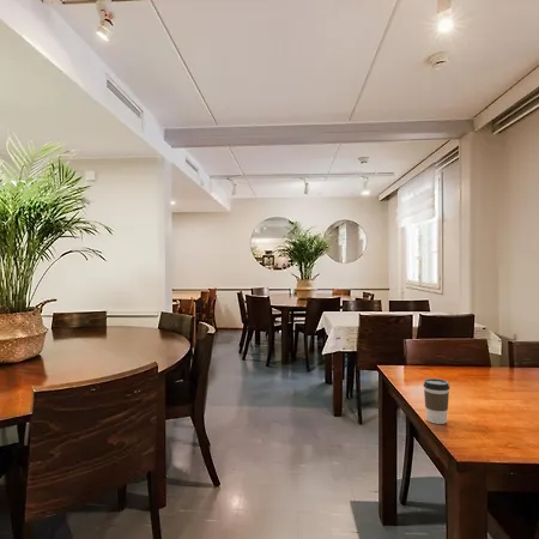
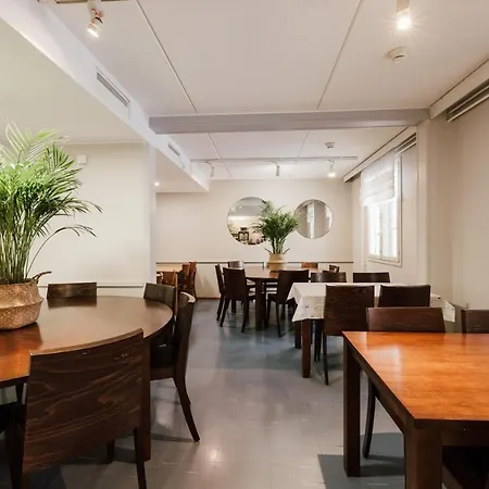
- coffee cup [423,377,450,425]
